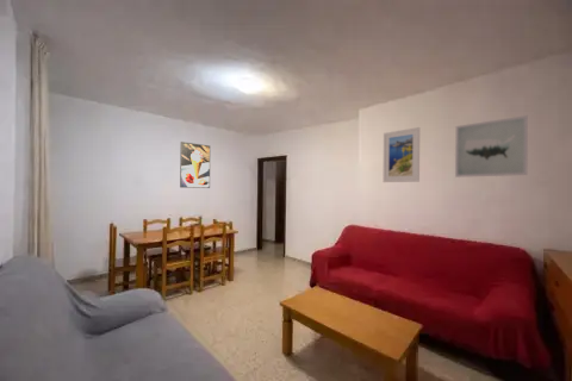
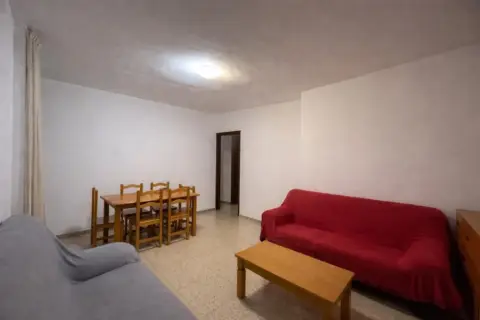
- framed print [383,126,421,183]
- wall art [454,114,529,179]
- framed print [179,140,211,189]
